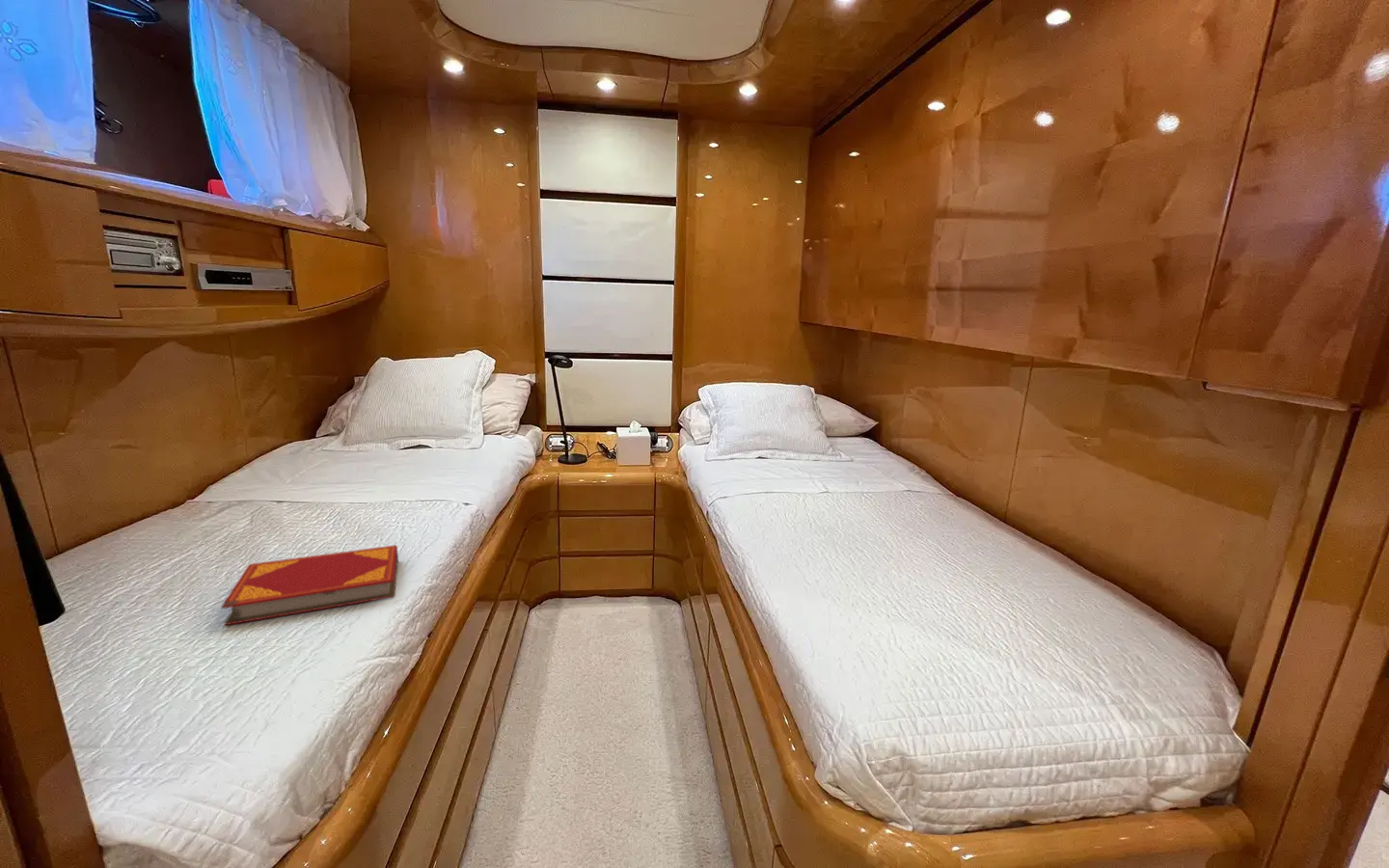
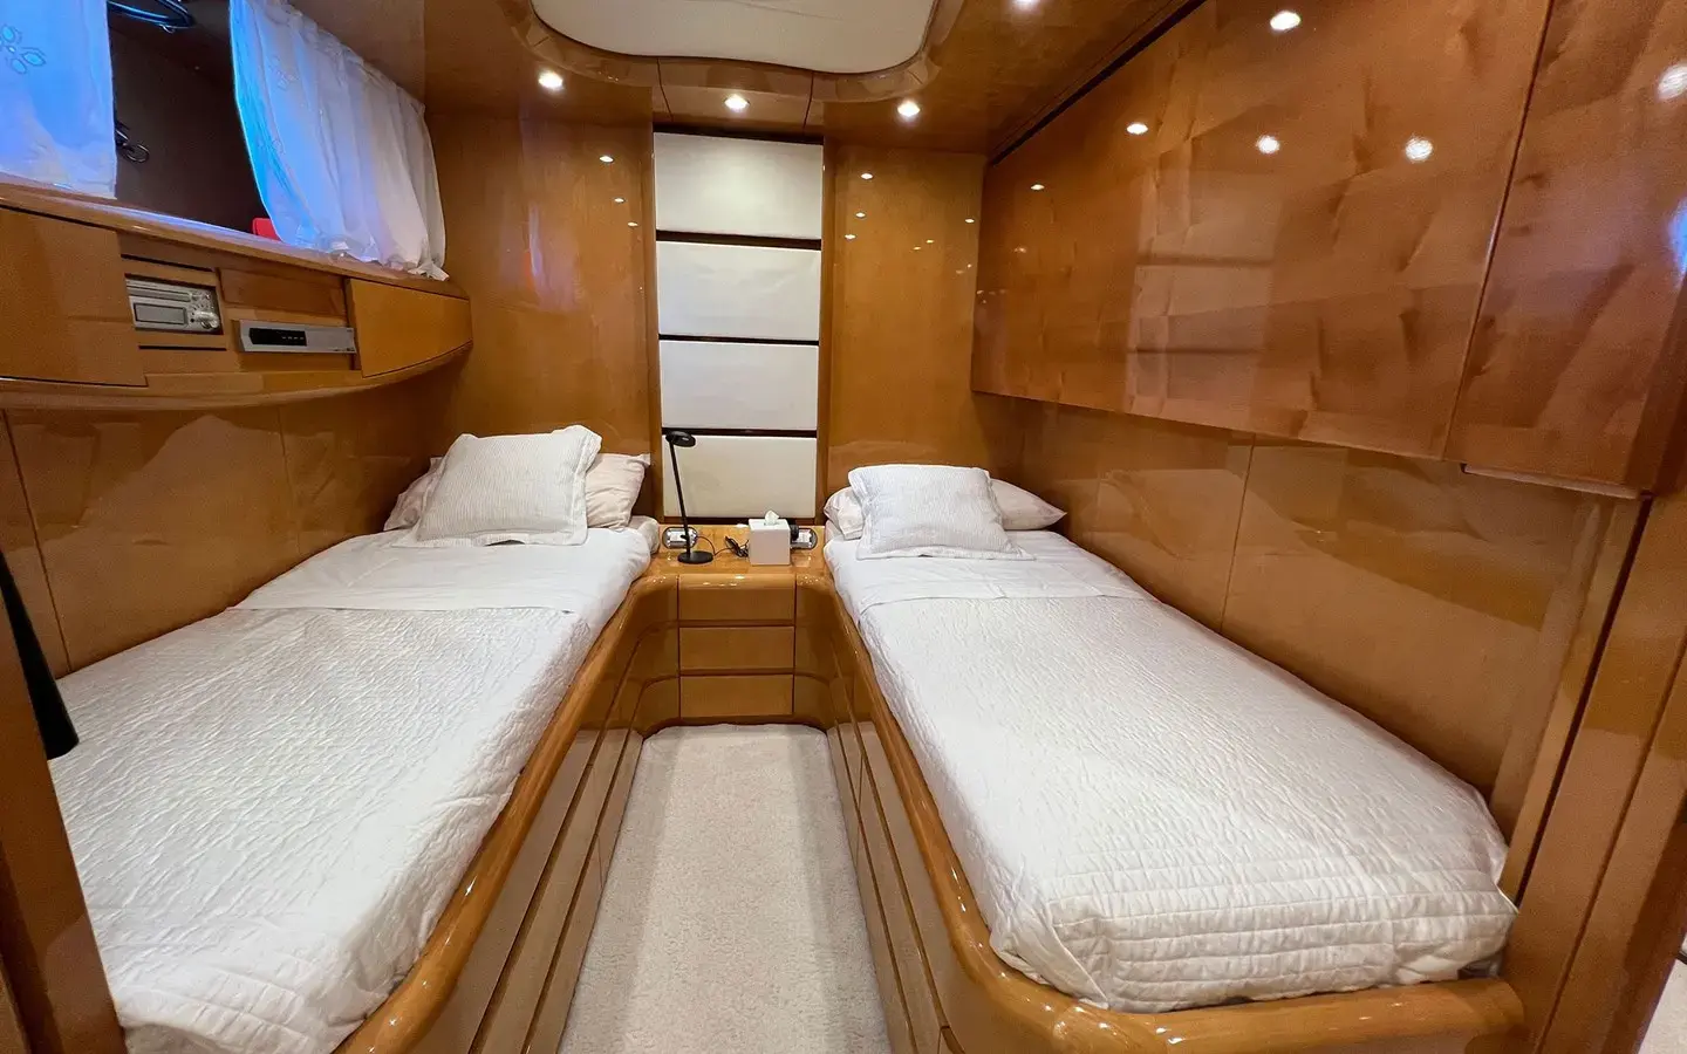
- hardback book [221,544,399,626]
